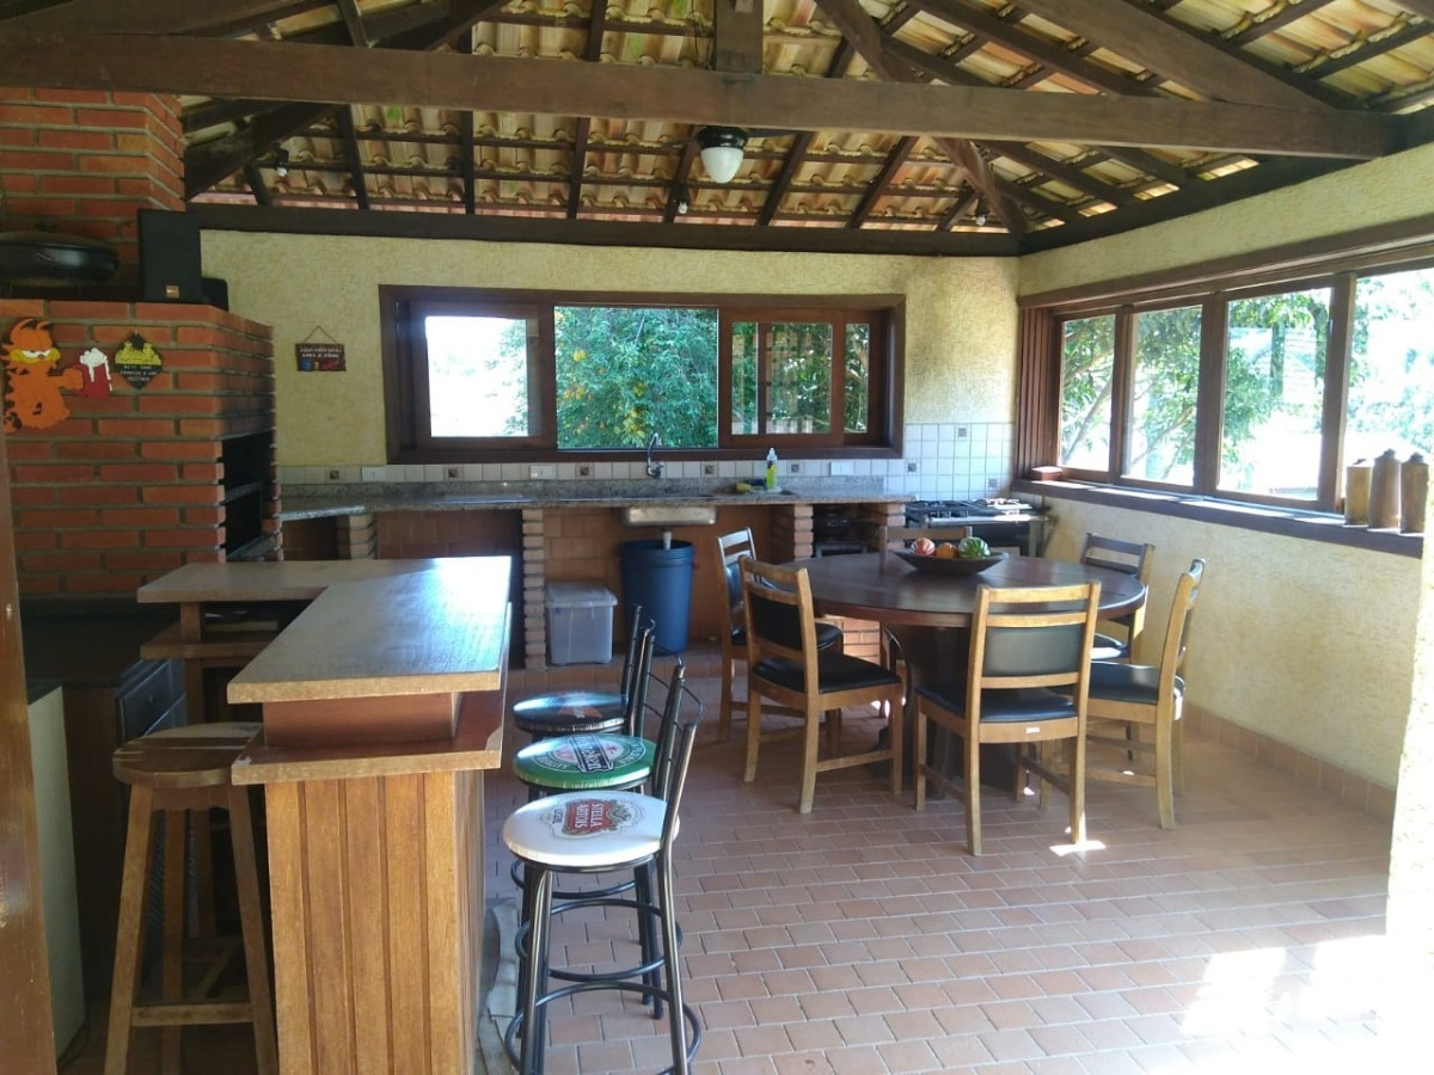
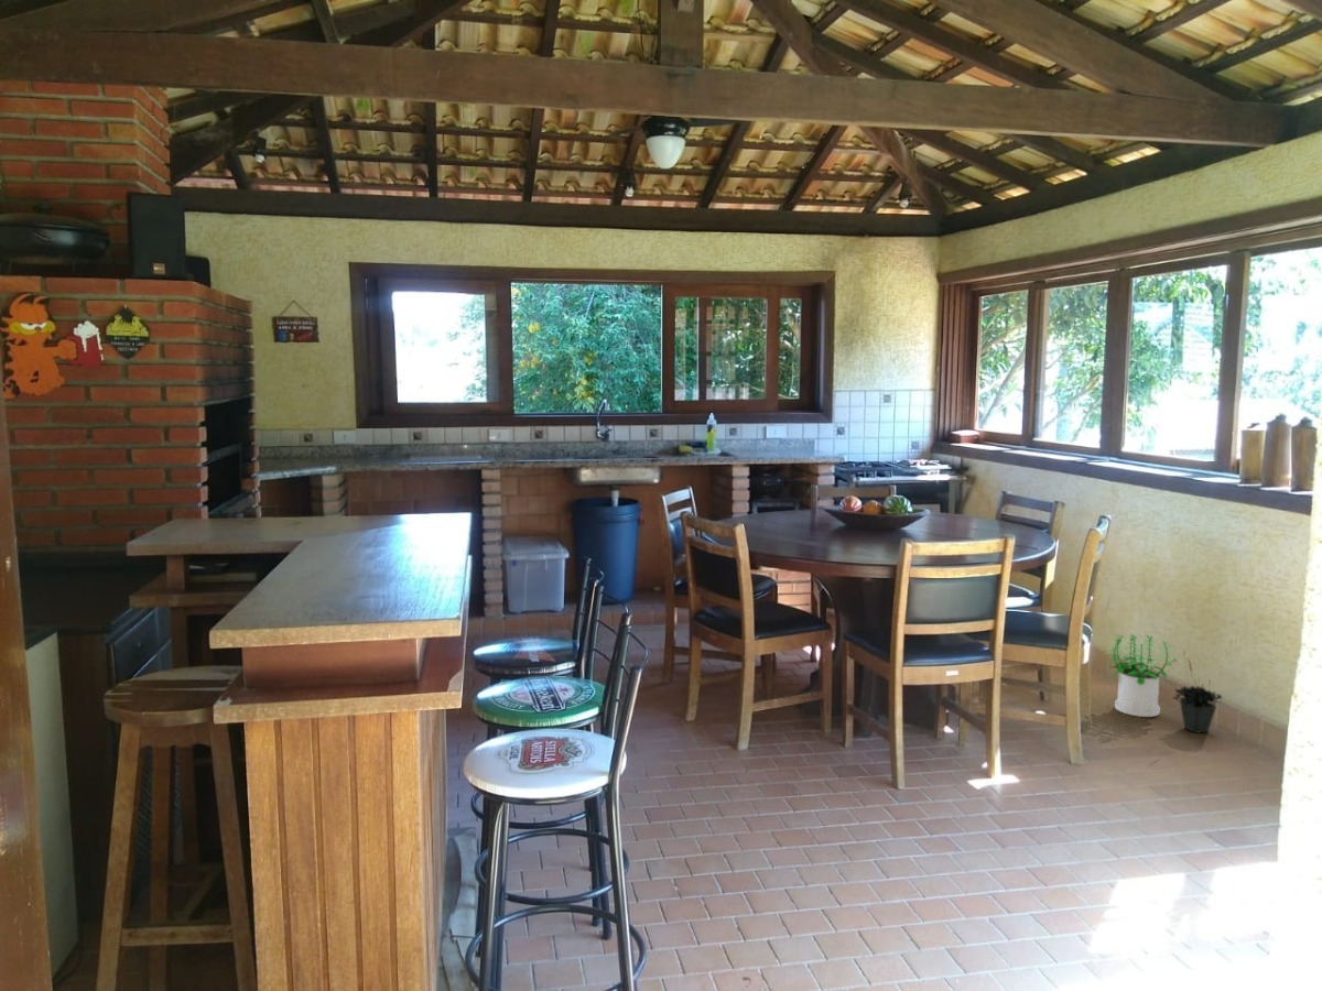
+ potted plant [1172,651,1223,734]
+ potted plant [1104,633,1178,718]
